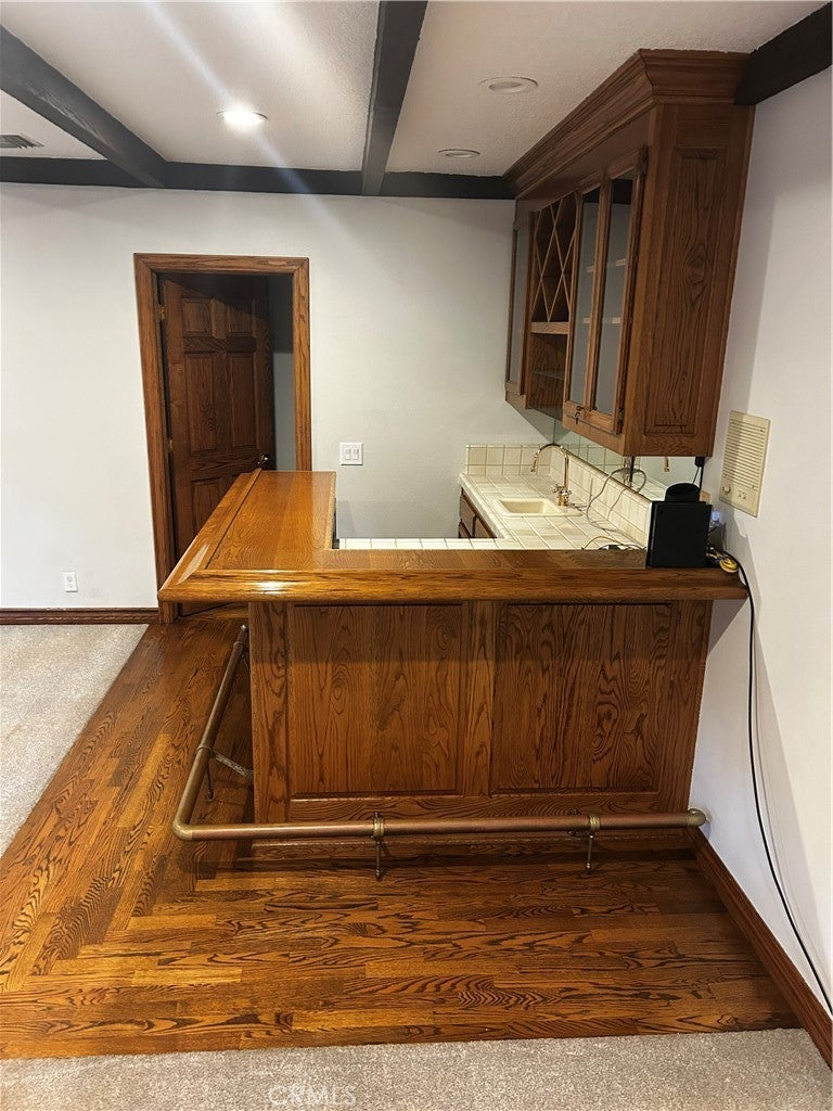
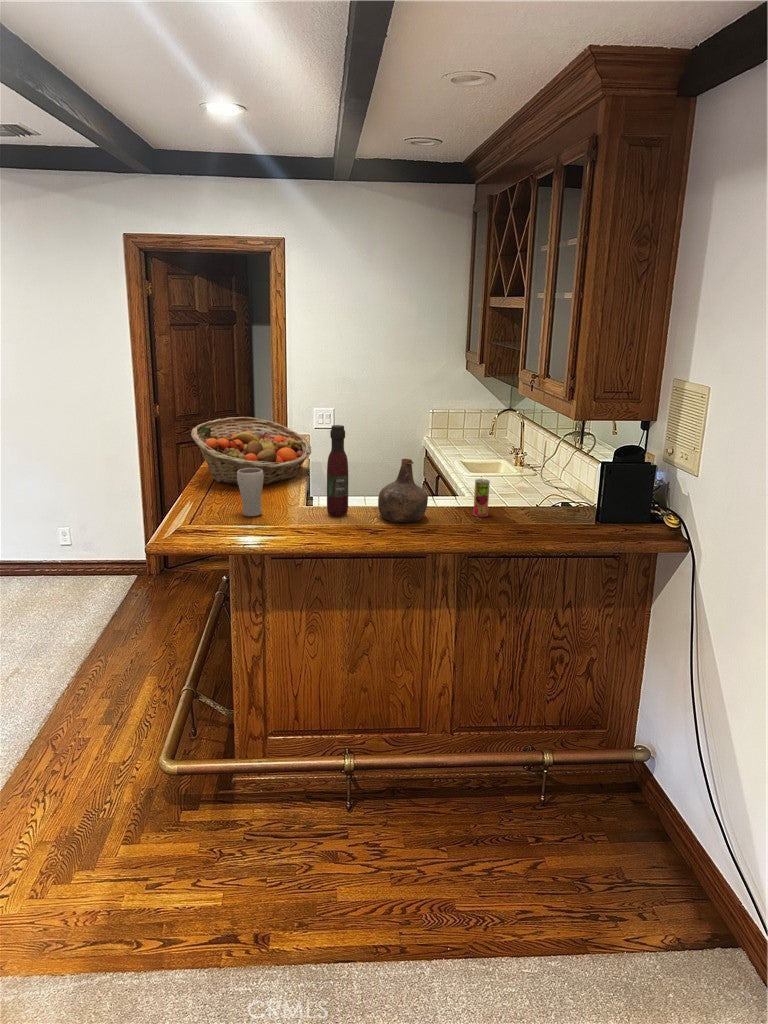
+ drinking glass [237,468,264,517]
+ fruit basket [190,416,312,486]
+ bottle [377,458,429,523]
+ wine bottle [326,424,349,518]
+ beverage can [472,478,491,518]
